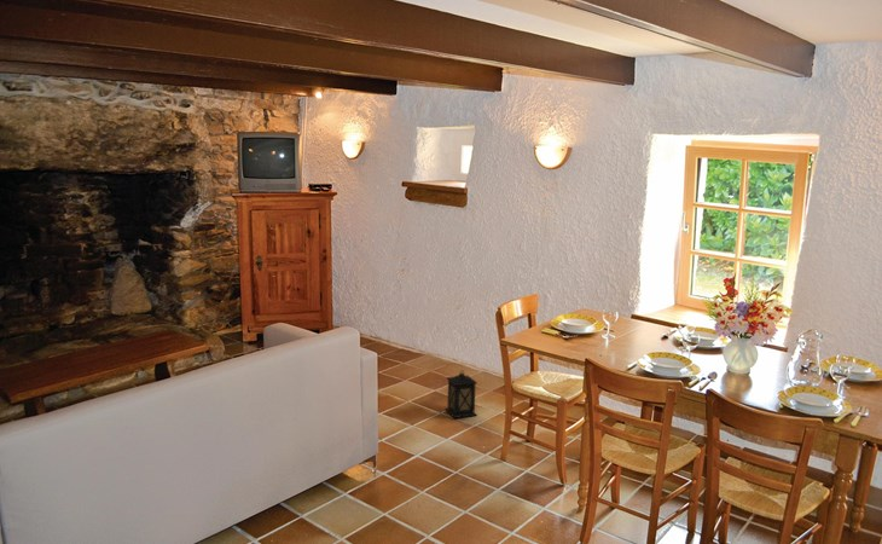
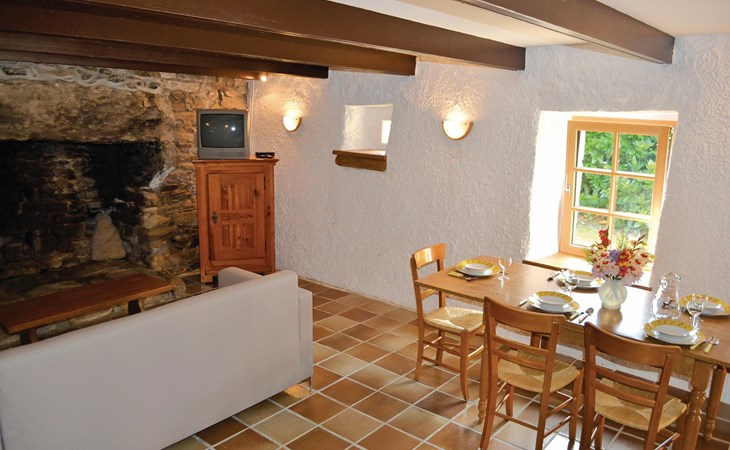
- lantern [445,370,478,419]
